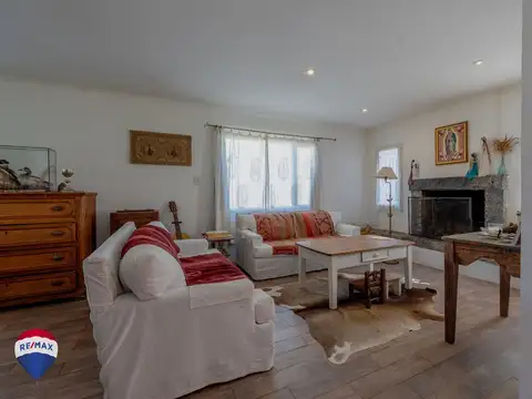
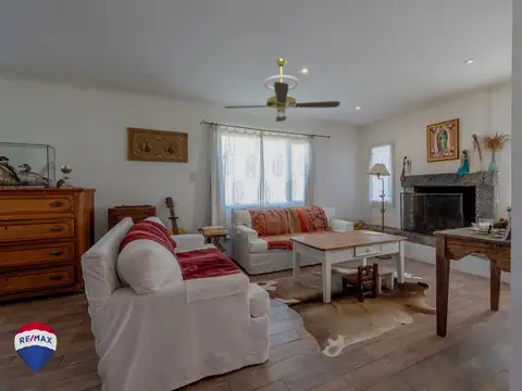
+ ceiling fan [223,58,341,123]
